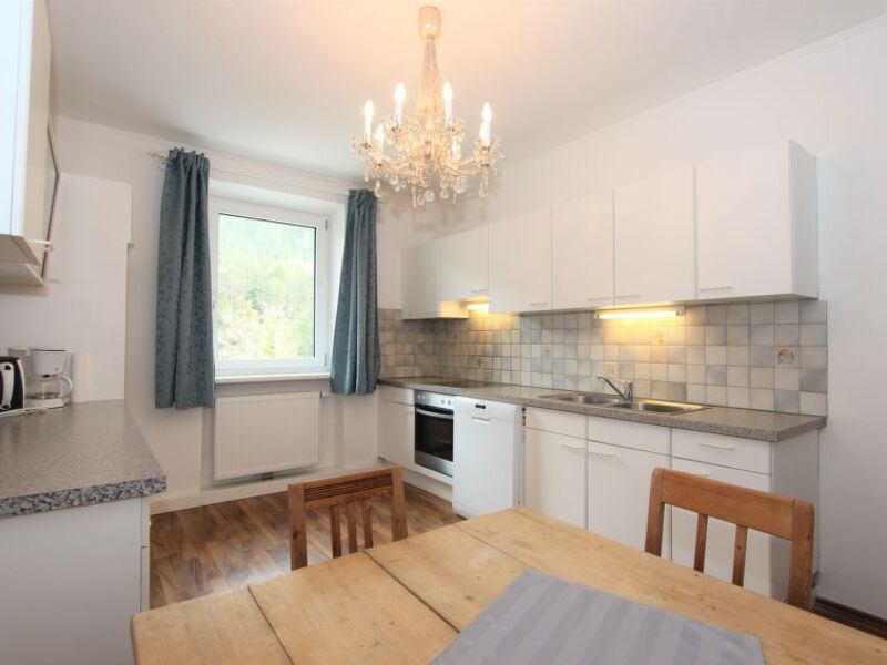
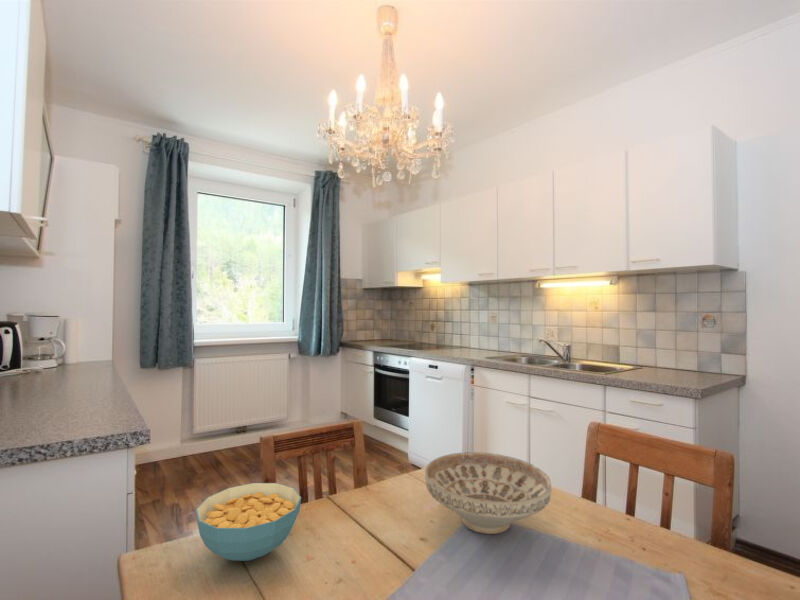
+ decorative bowl [424,451,553,535]
+ cereal bowl [195,482,302,562]
